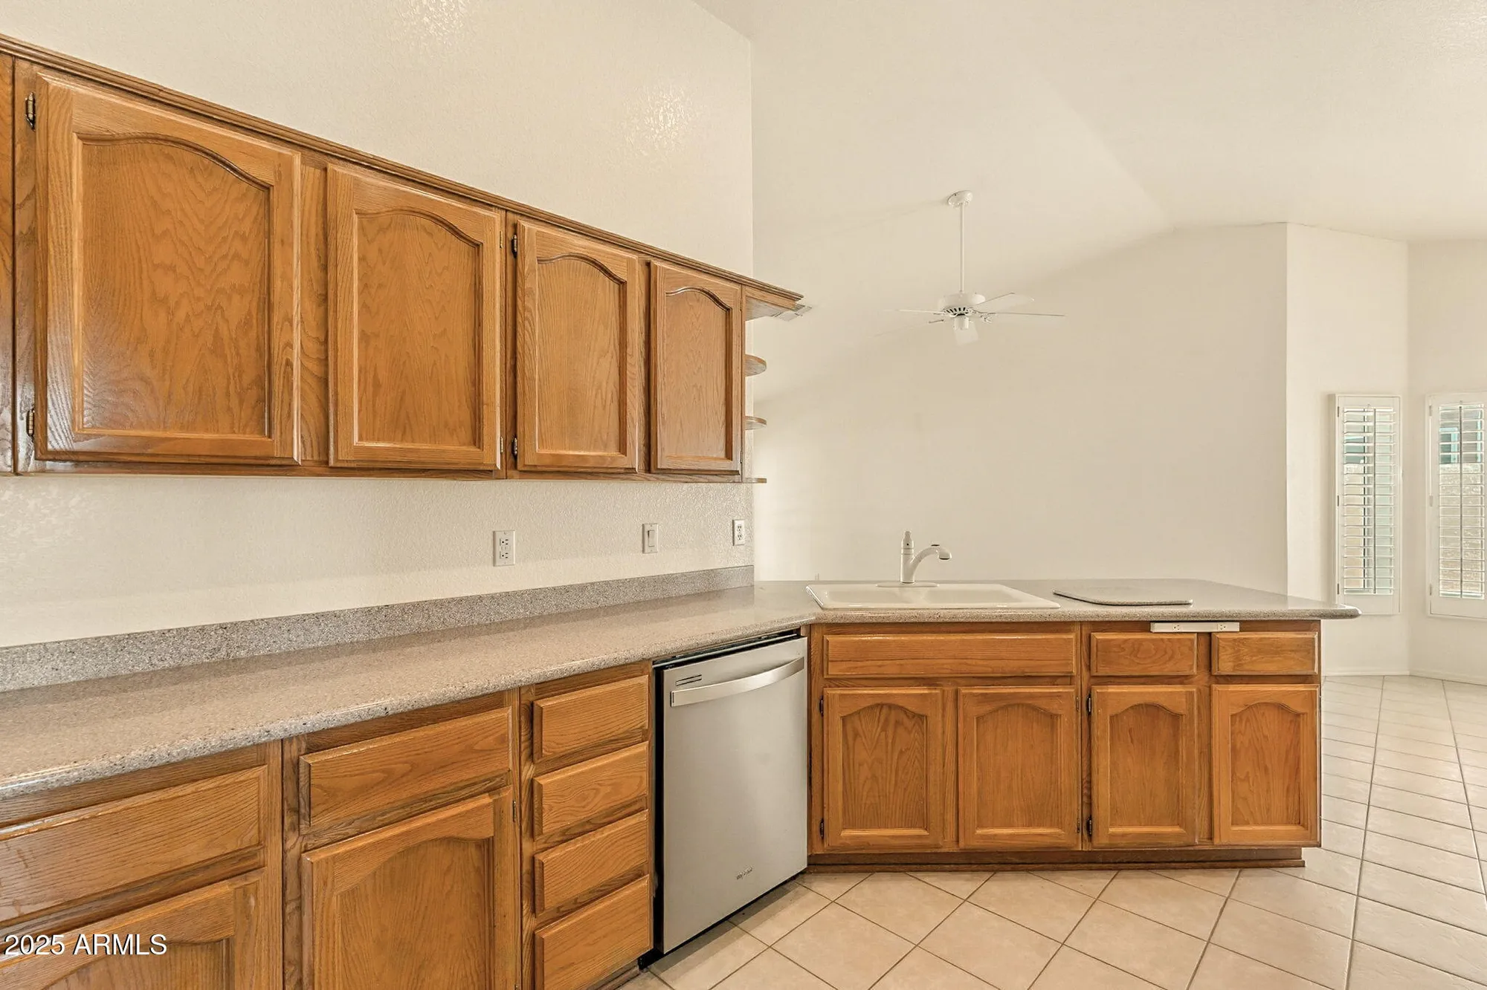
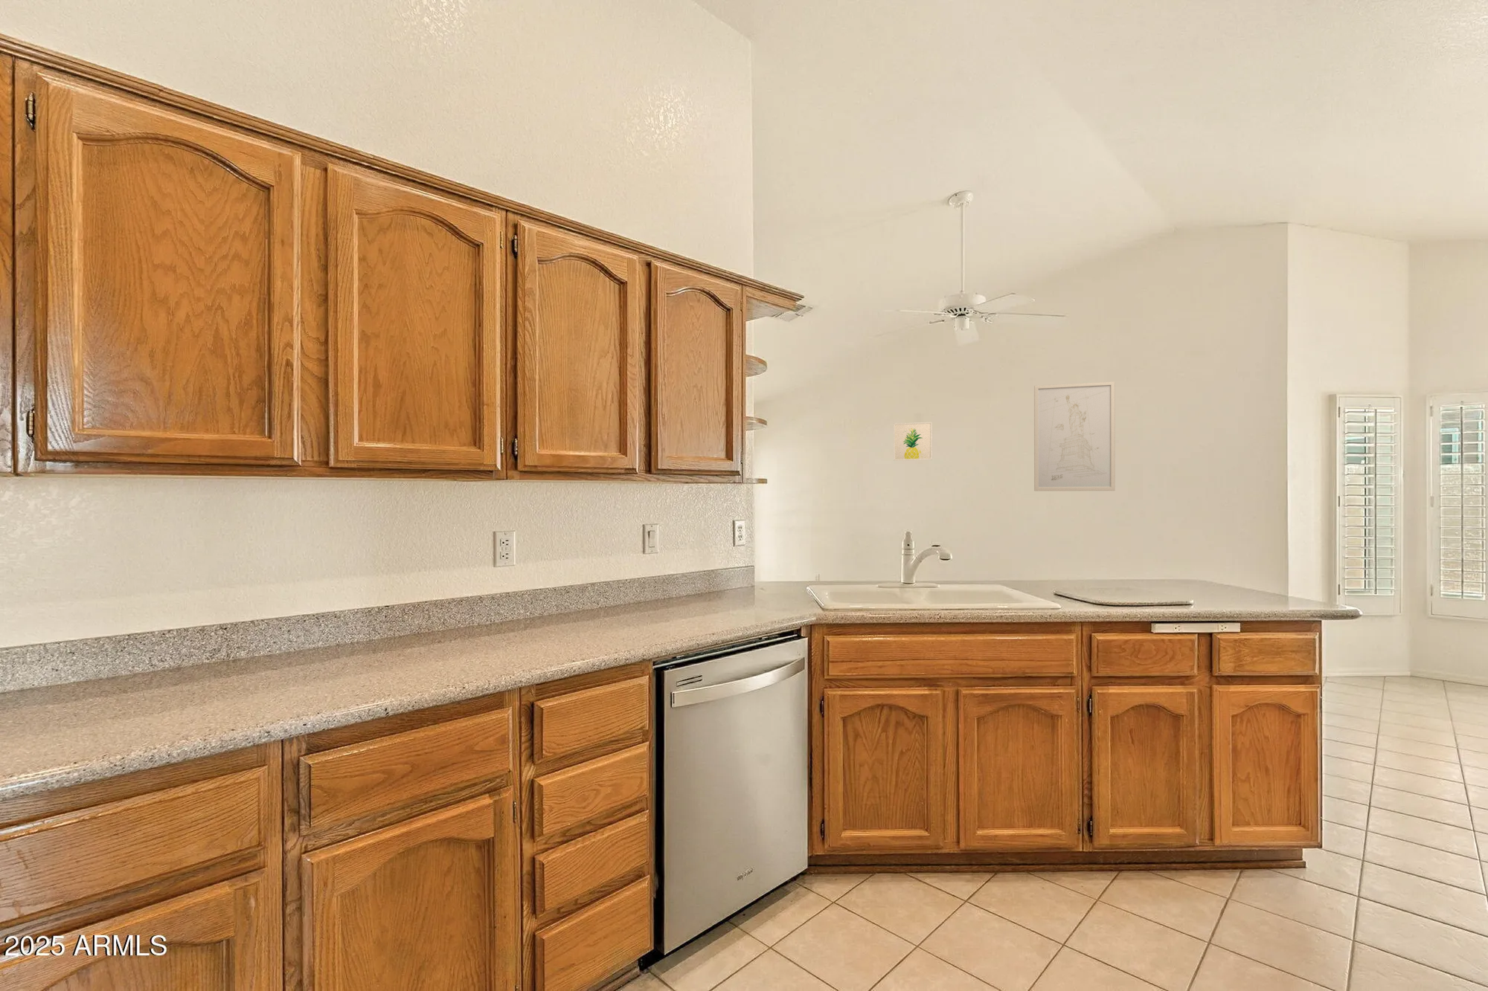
+ wall art [893,421,933,461]
+ wall art [1033,380,1116,491]
